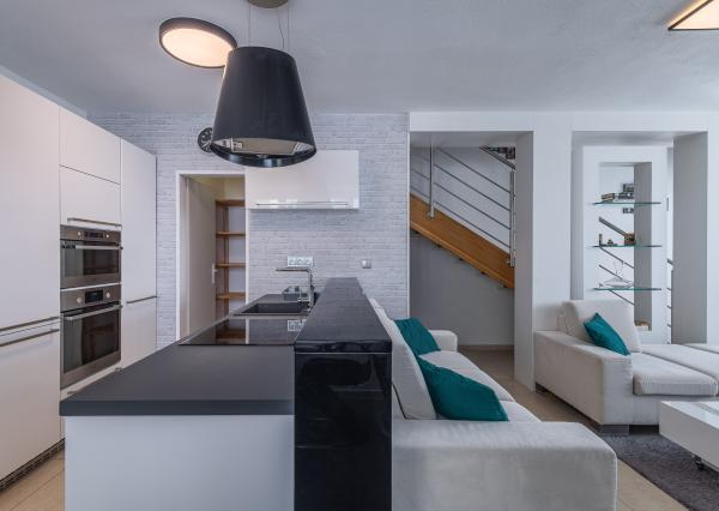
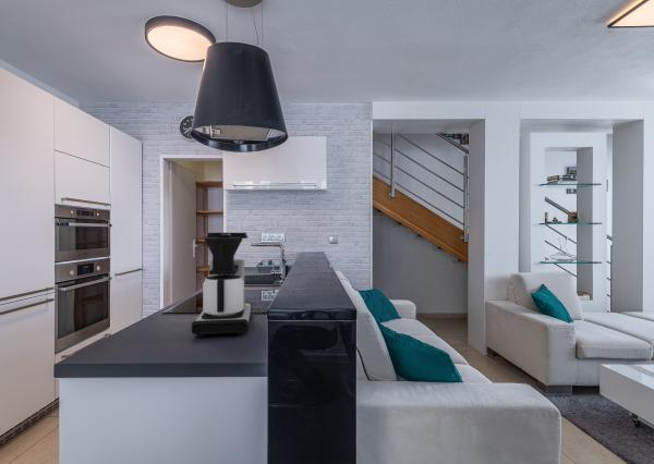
+ coffee maker [191,232,253,338]
